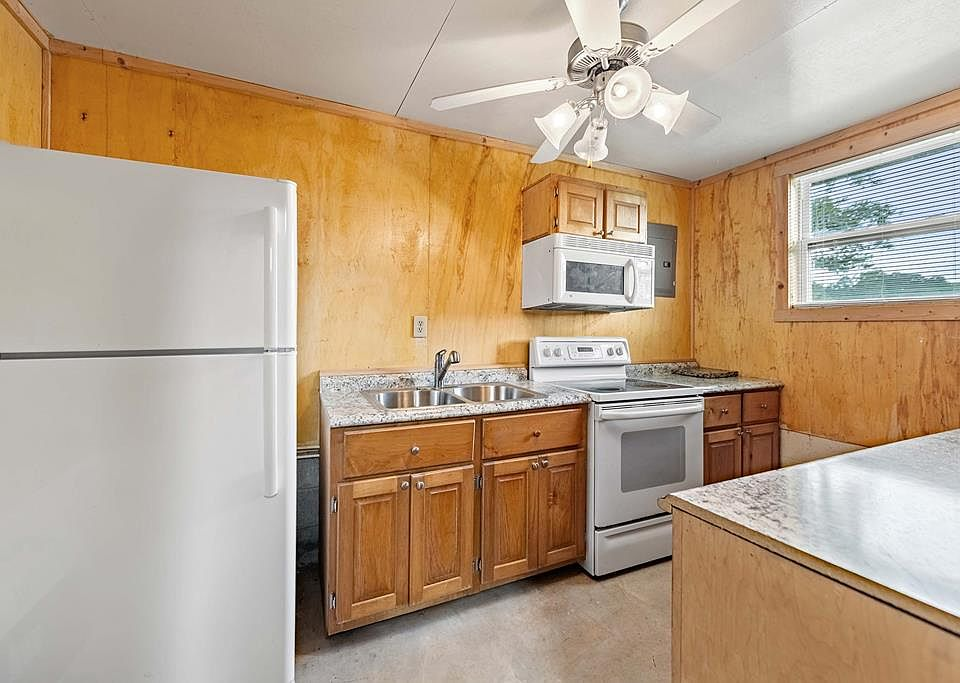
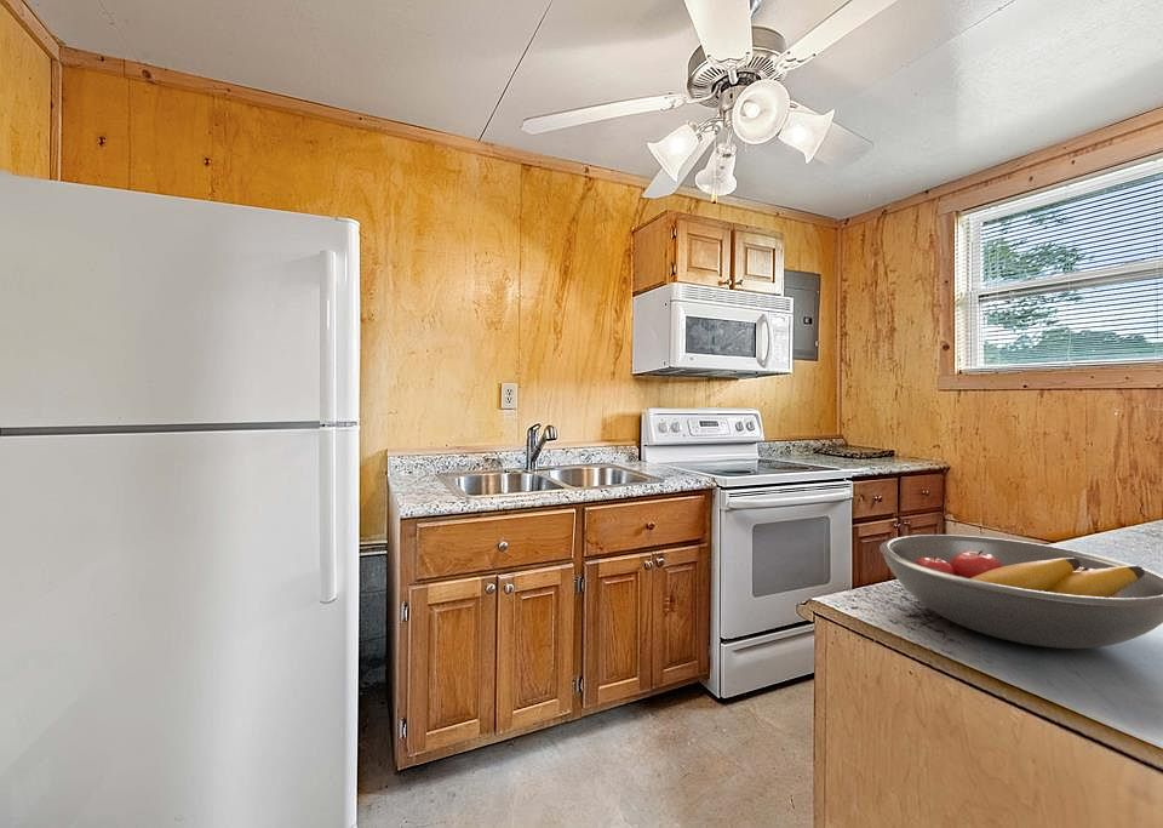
+ fruit bowl [878,533,1163,650]
